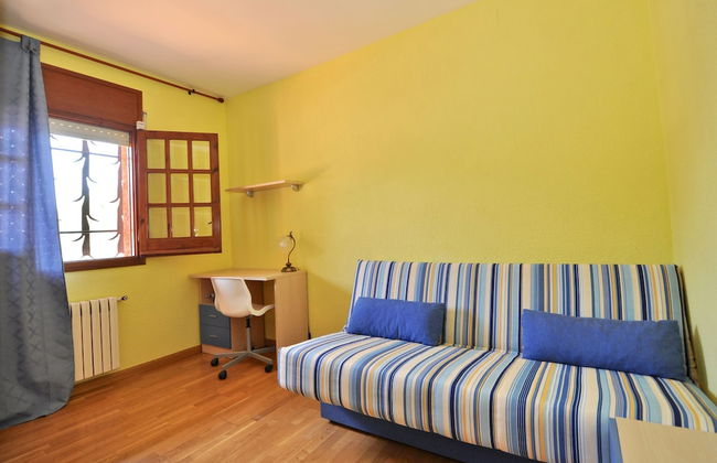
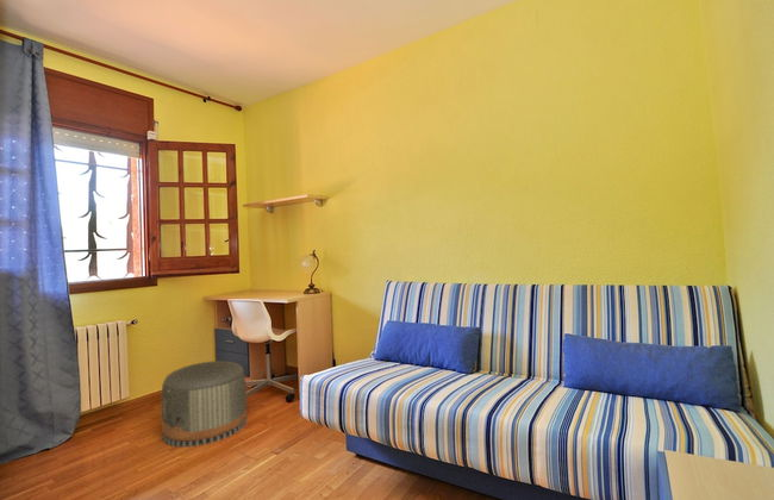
+ pouf [160,360,248,449]
